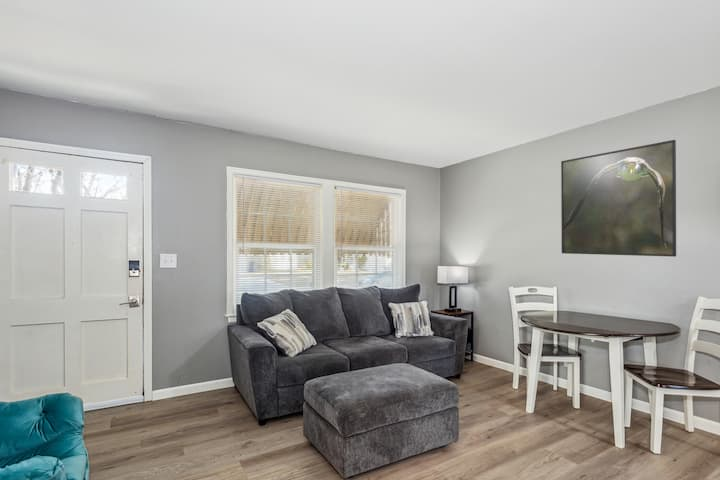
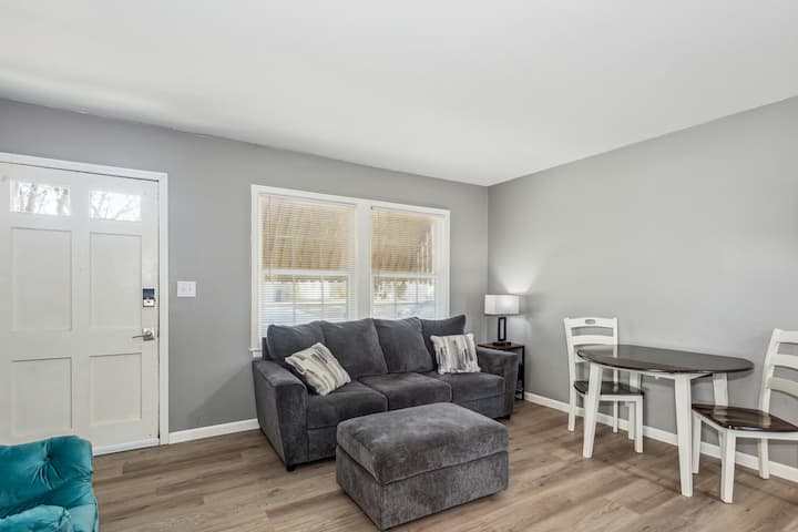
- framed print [560,139,677,258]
